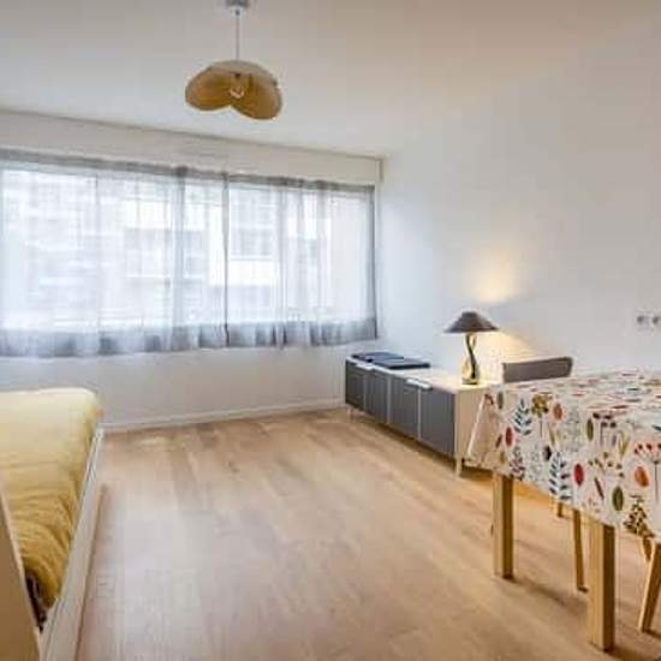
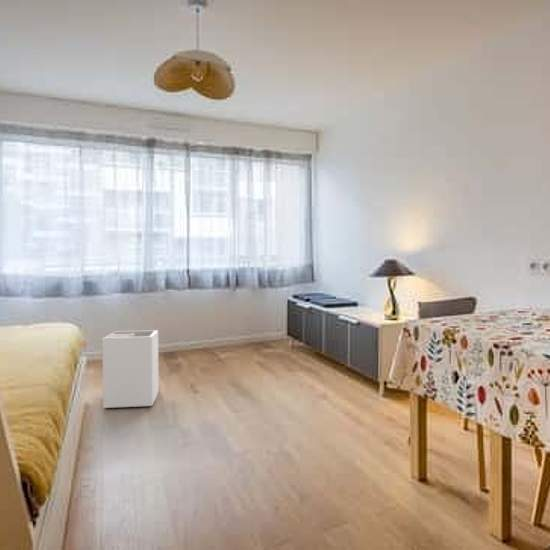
+ laundry hamper [101,329,160,409]
